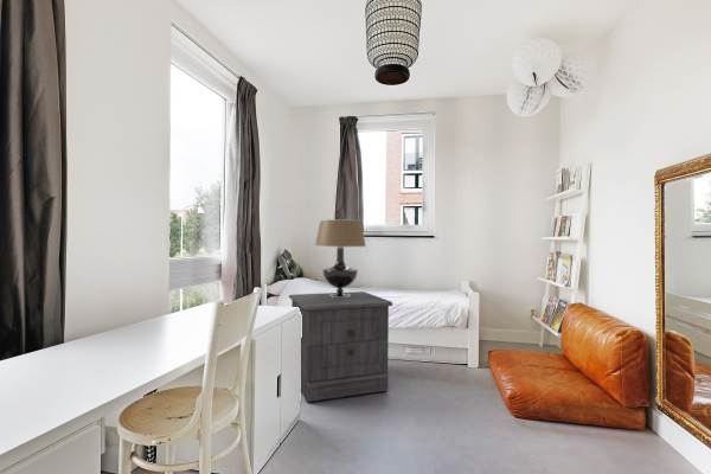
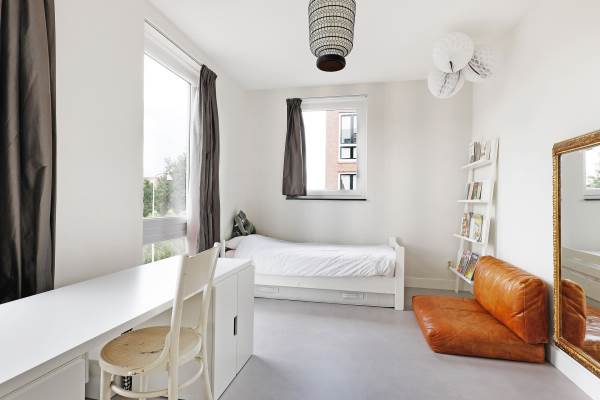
- table lamp [314,218,367,297]
- nightstand [288,290,393,403]
